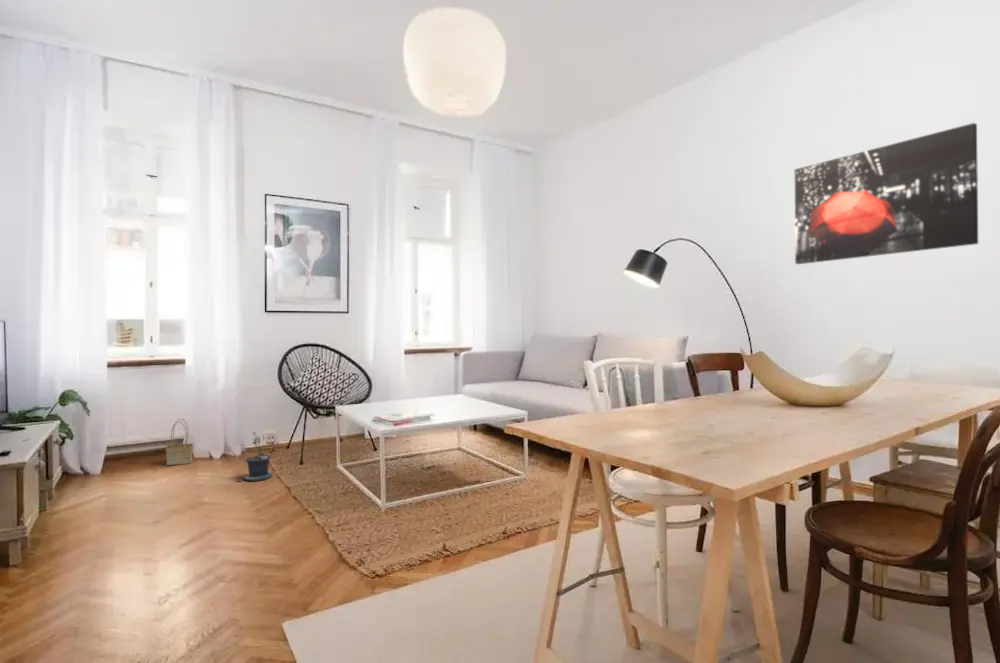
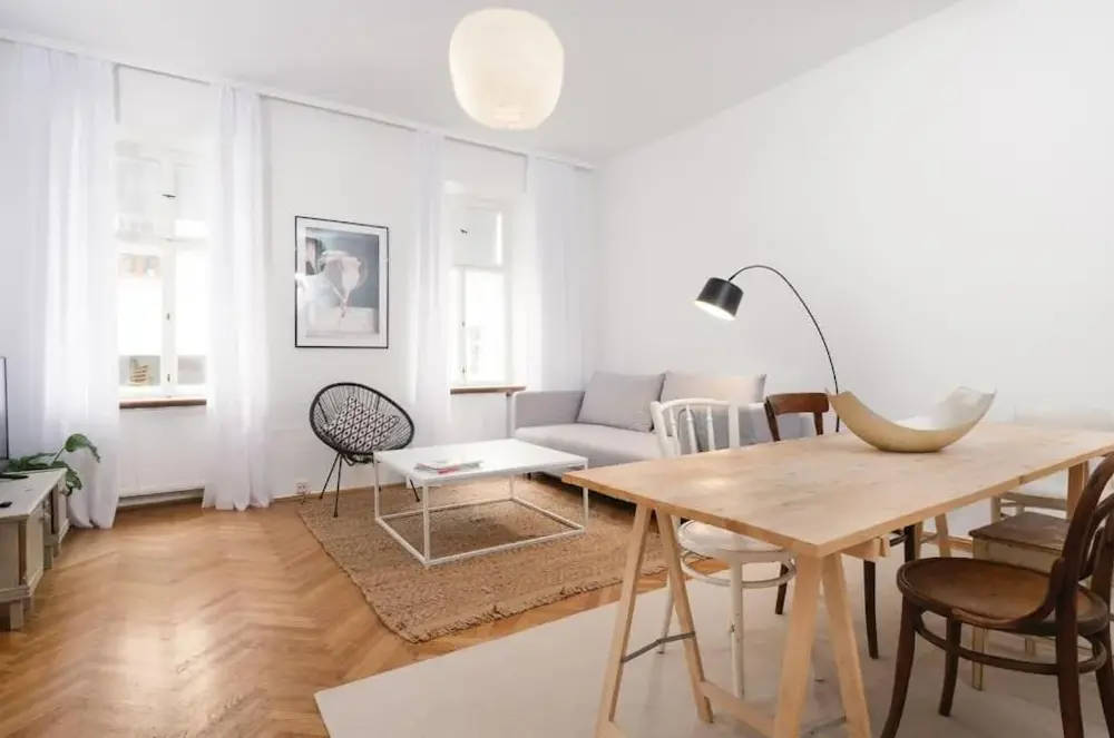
- potted plant [235,431,273,482]
- basket [165,418,194,466]
- wall art [794,122,979,265]
